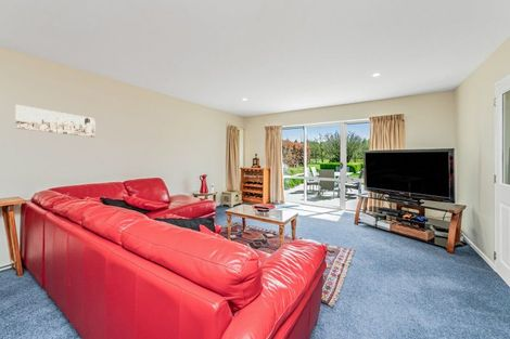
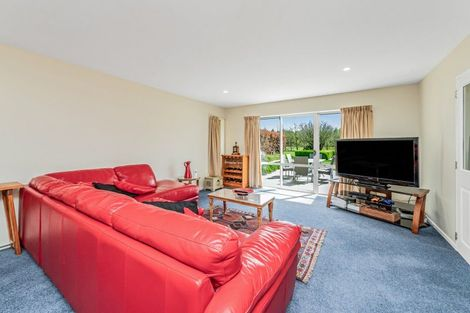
- wall art [14,104,97,139]
